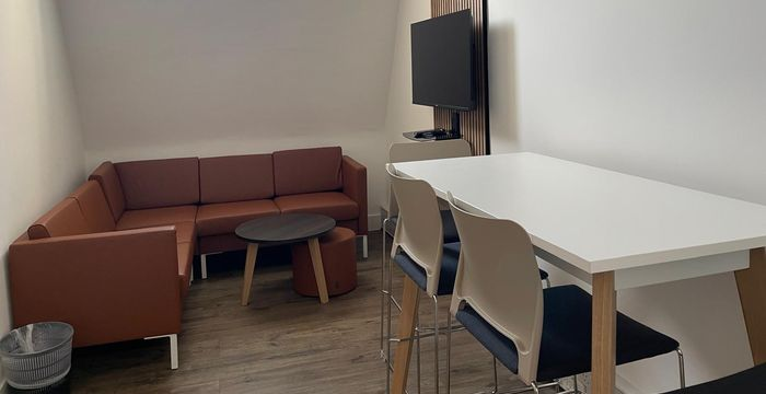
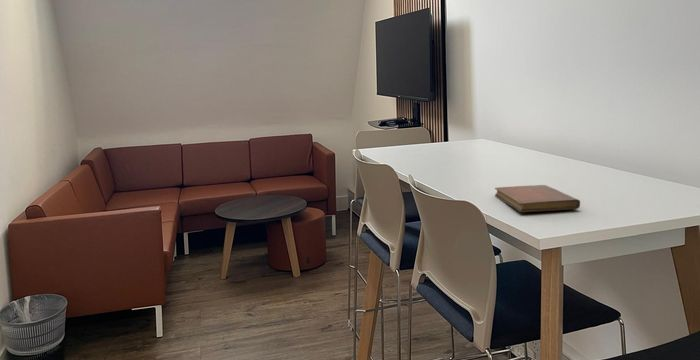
+ notebook [494,184,581,213]
